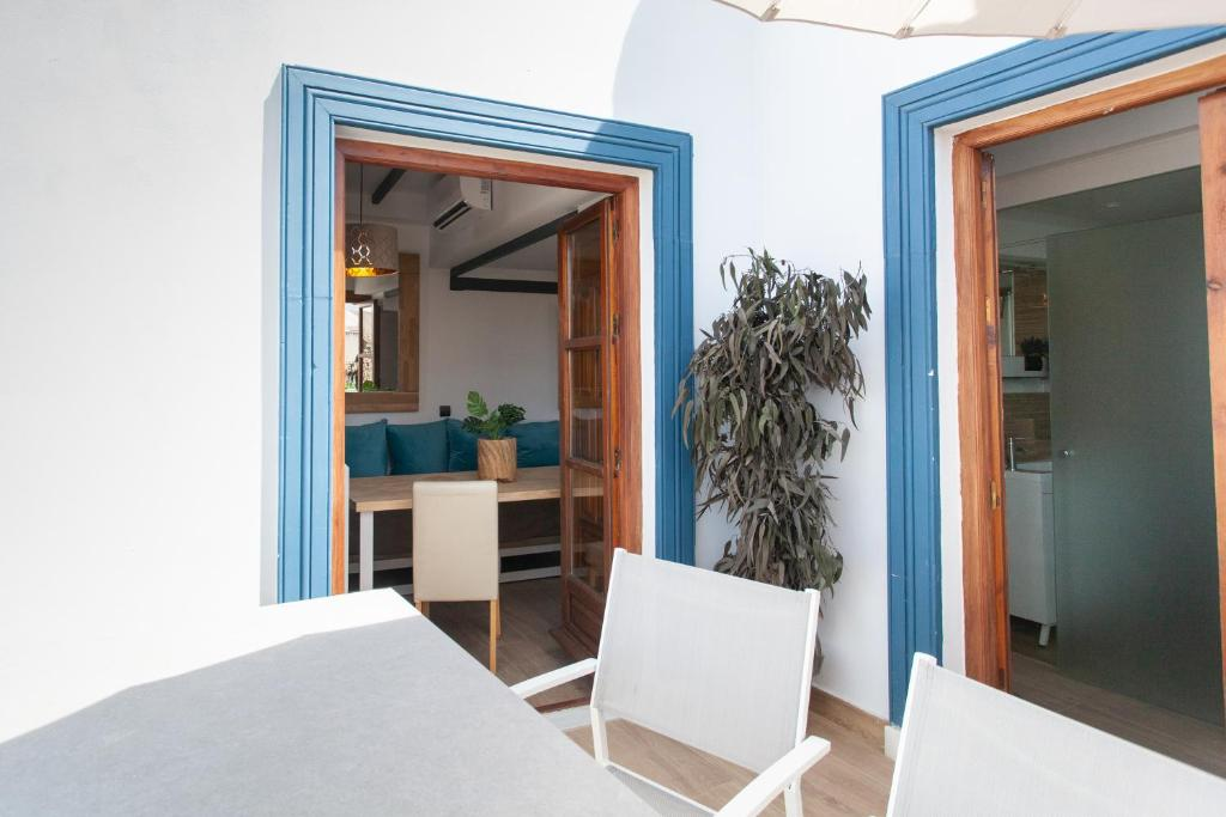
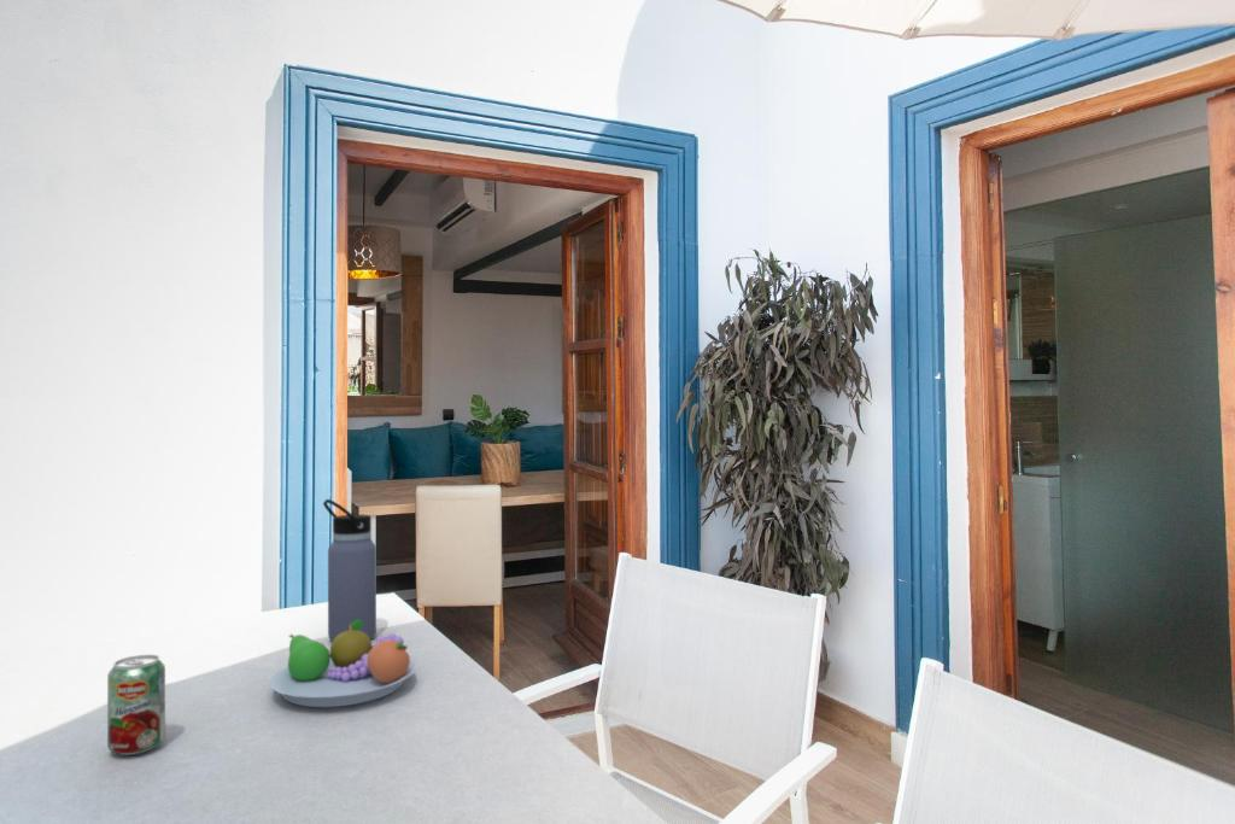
+ fruit bowl [268,619,416,708]
+ water bottle [322,498,377,642]
+ beverage can [106,654,166,756]
